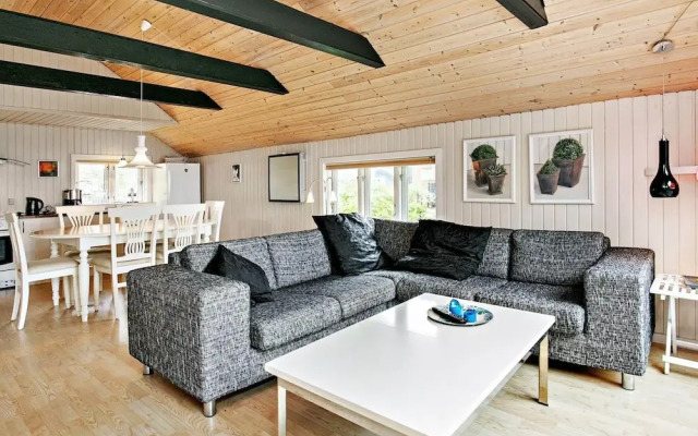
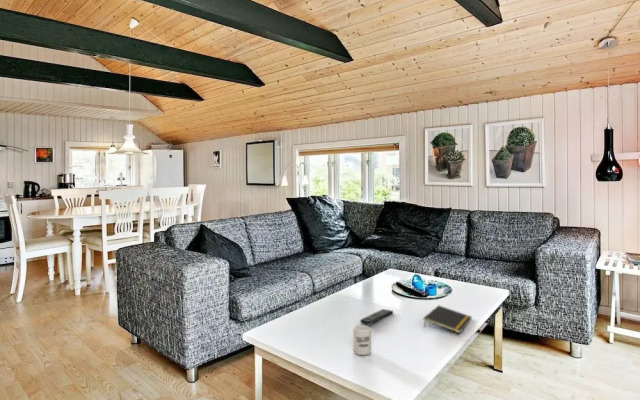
+ notepad [423,304,473,334]
+ cup [352,324,372,356]
+ remote control [359,308,394,326]
